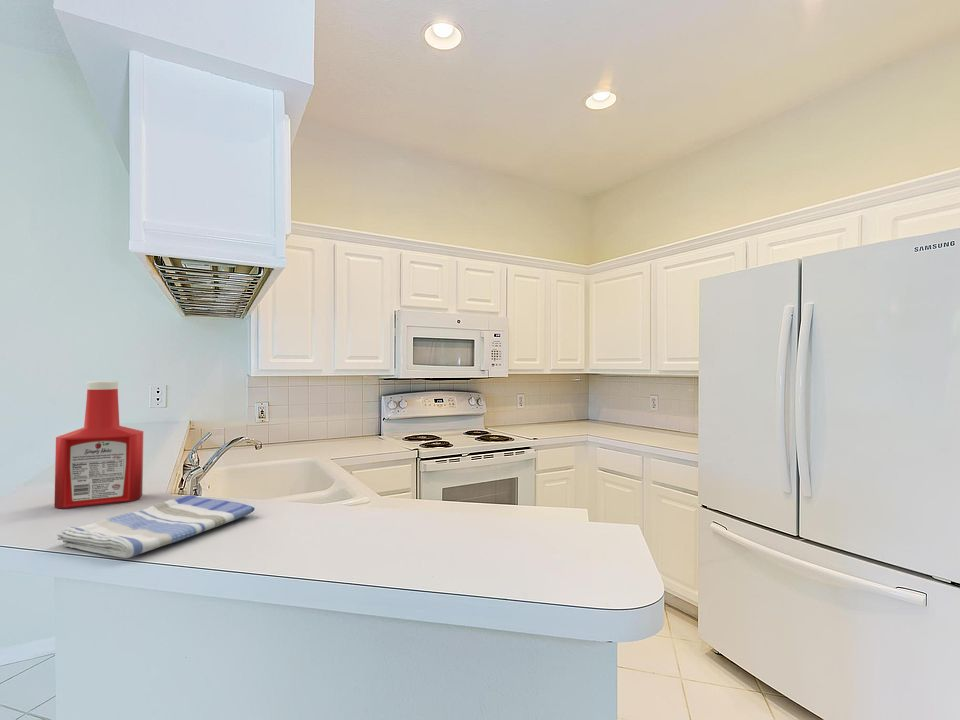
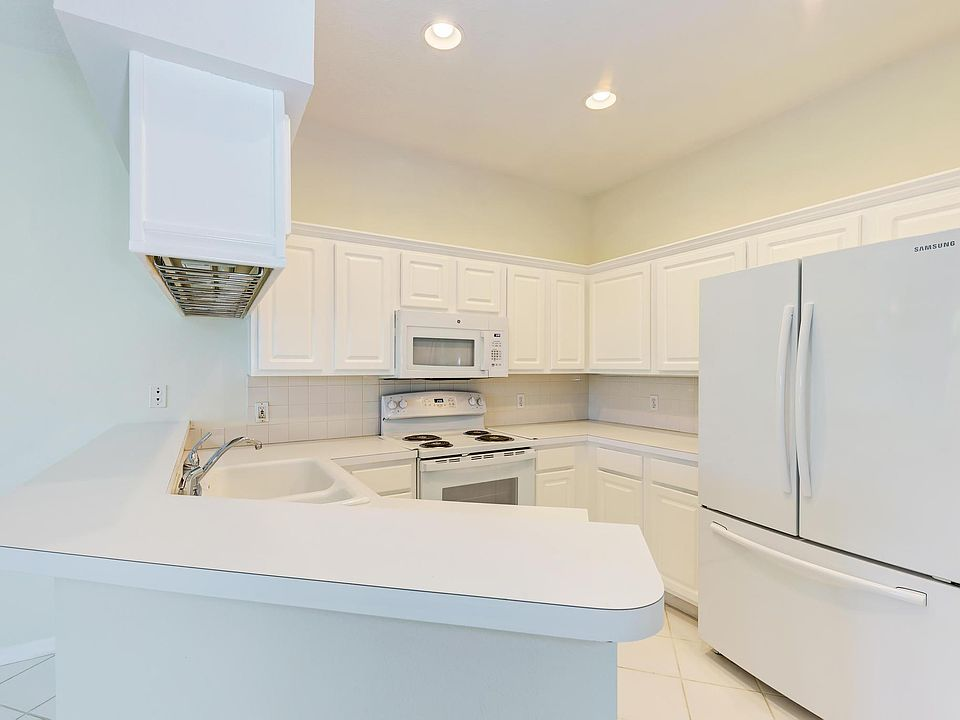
- soap bottle [53,380,144,509]
- dish towel [56,494,256,559]
